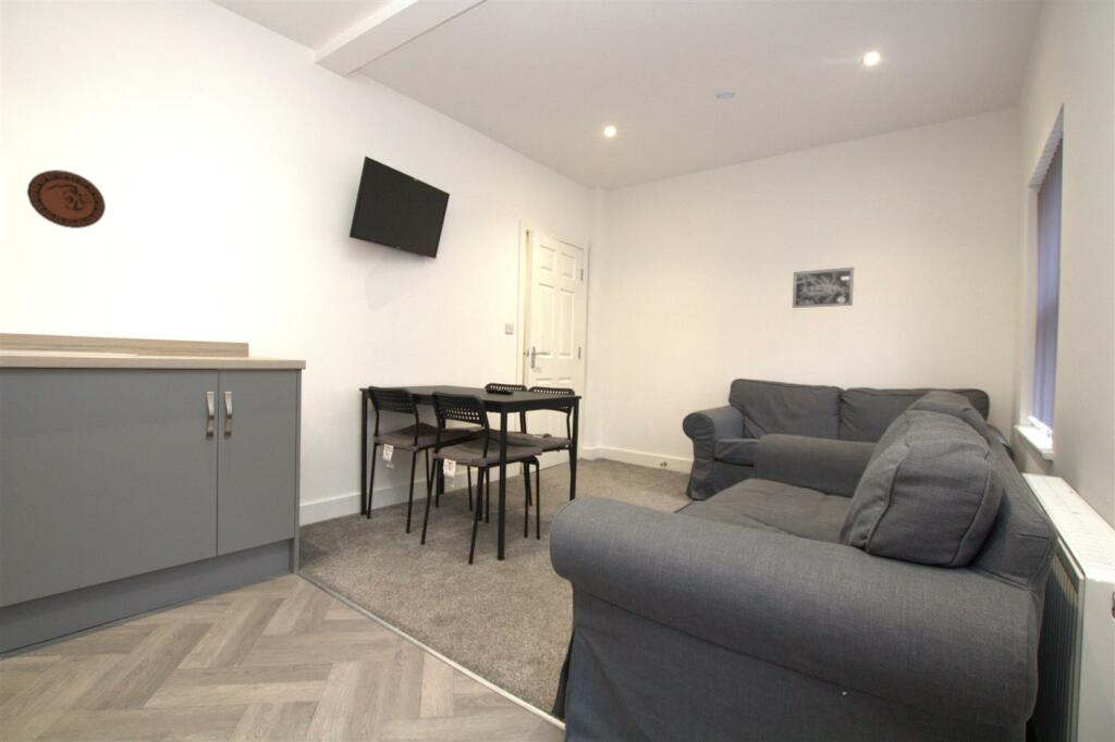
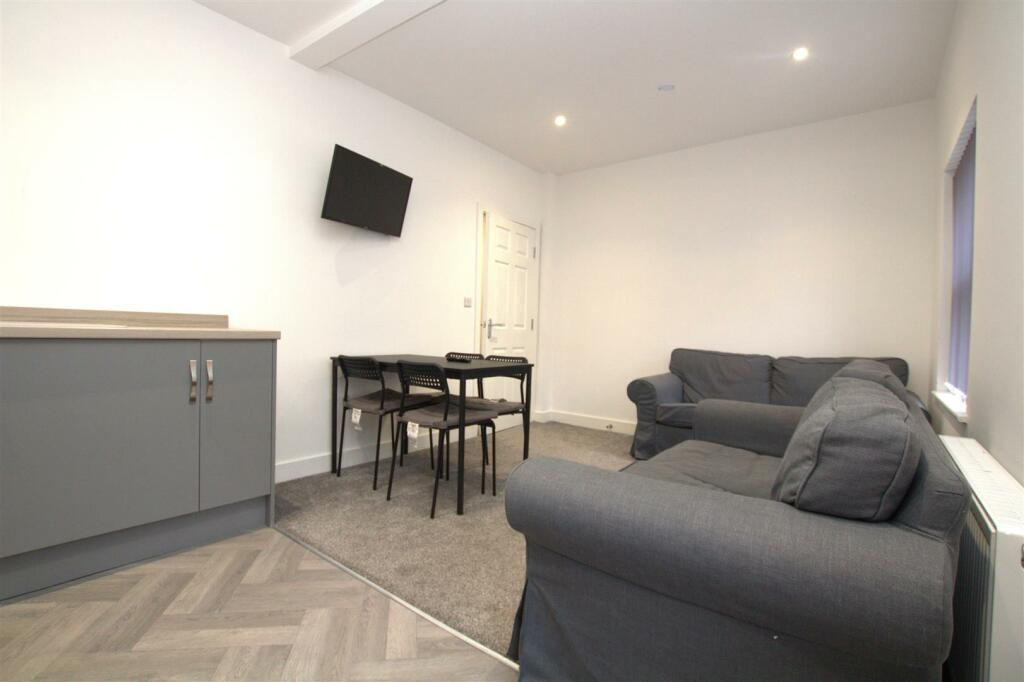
- wall art [792,267,855,309]
- decorative plate [26,169,107,230]
